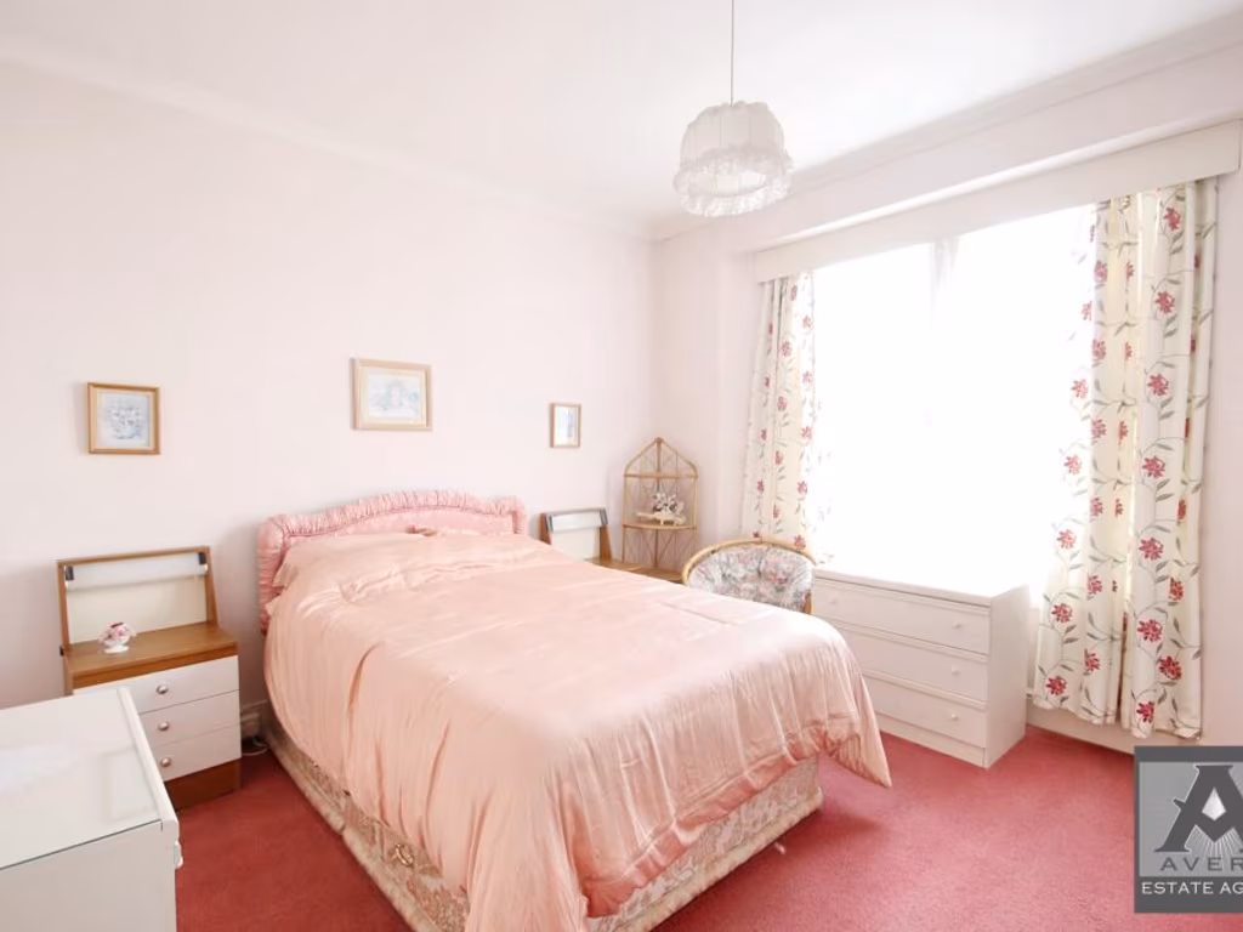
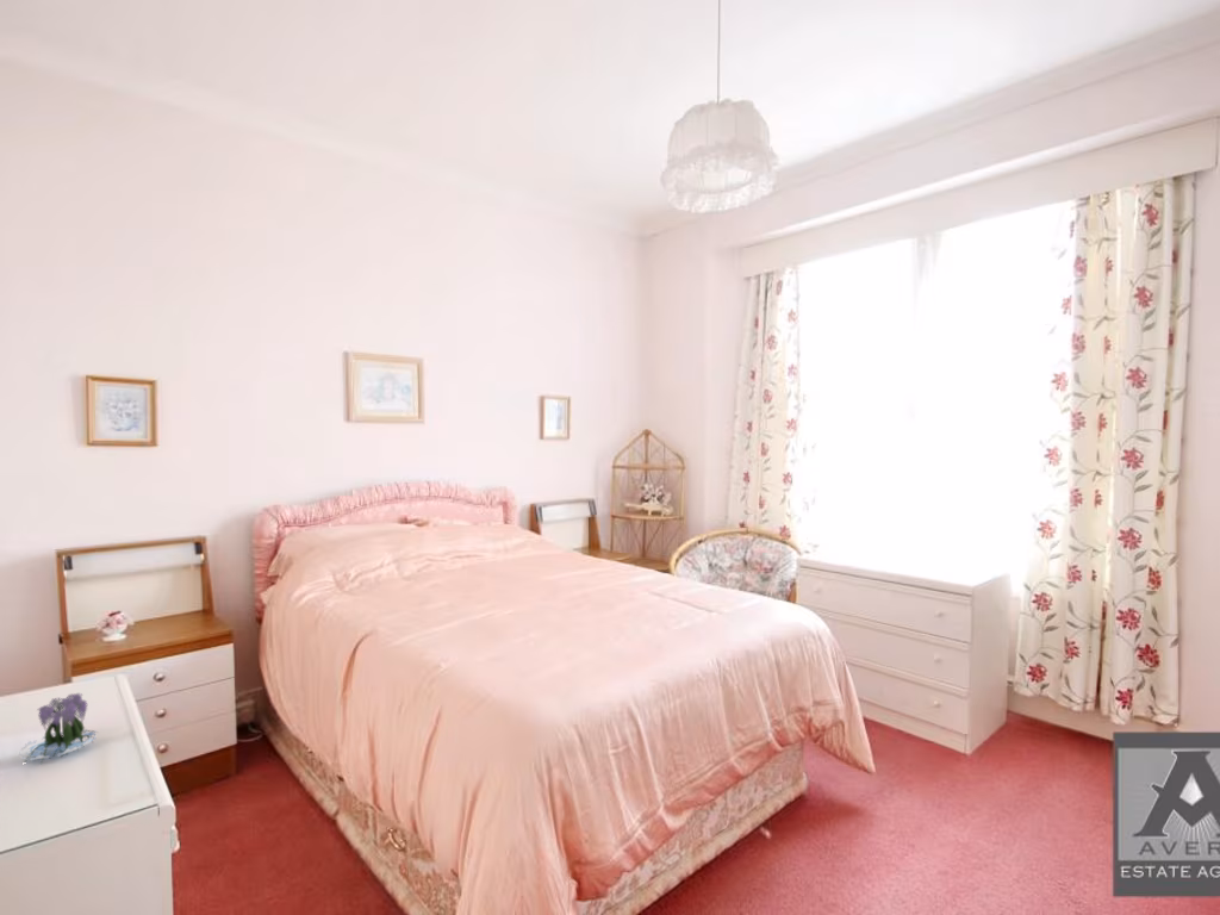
+ flowering plant [18,692,99,766]
